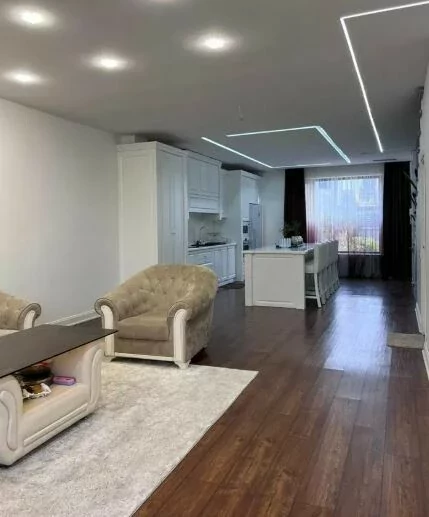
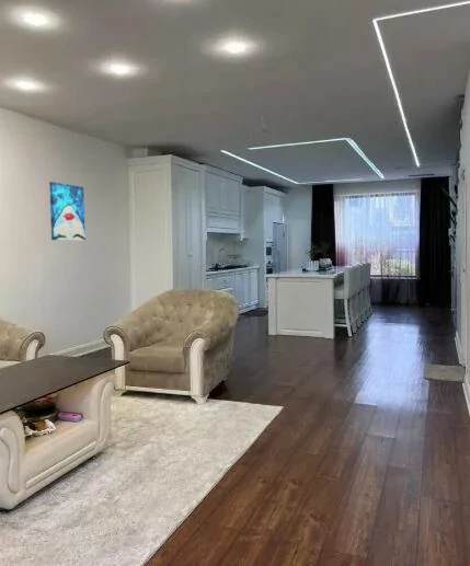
+ wall art [48,181,87,242]
